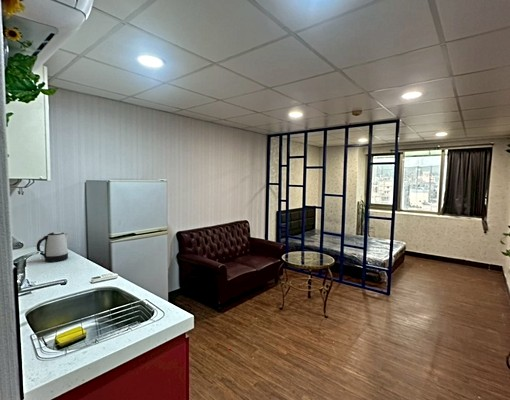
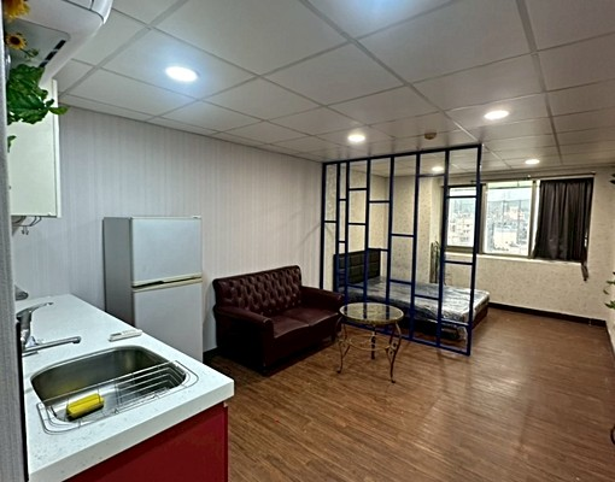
- kettle [36,231,69,263]
